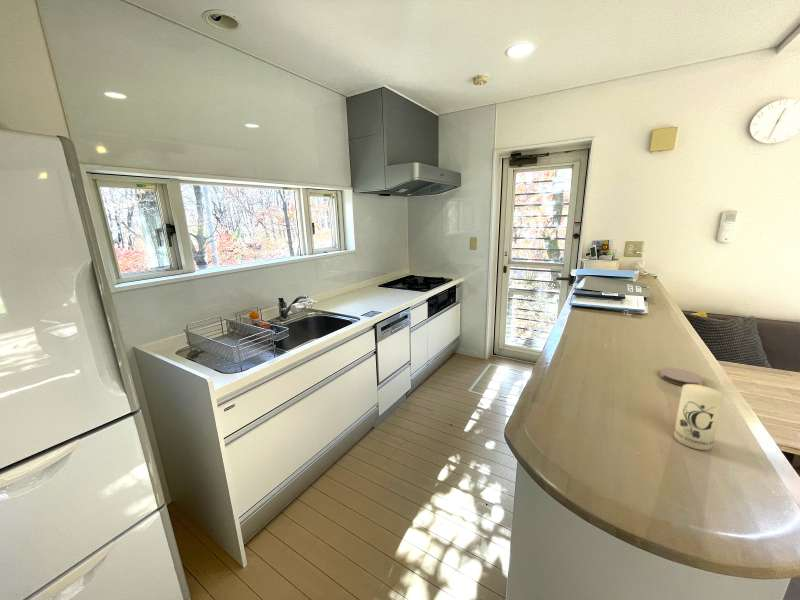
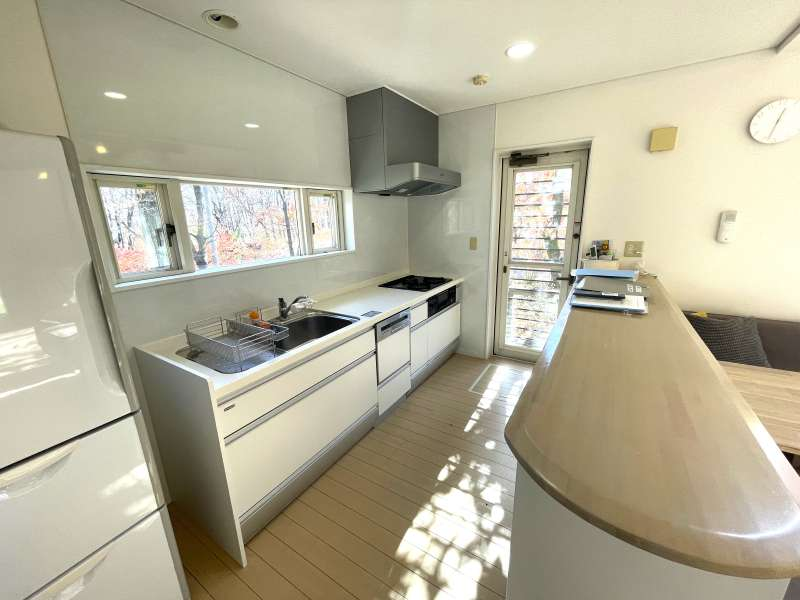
- coaster [659,367,705,387]
- candle [673,384,724,451]
